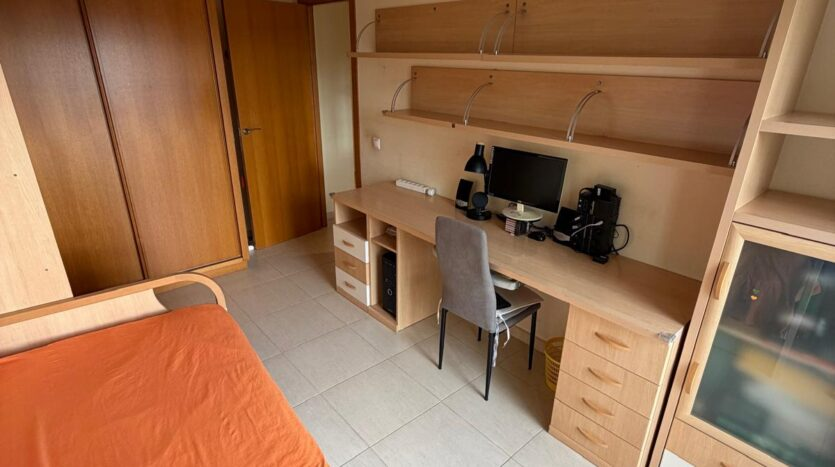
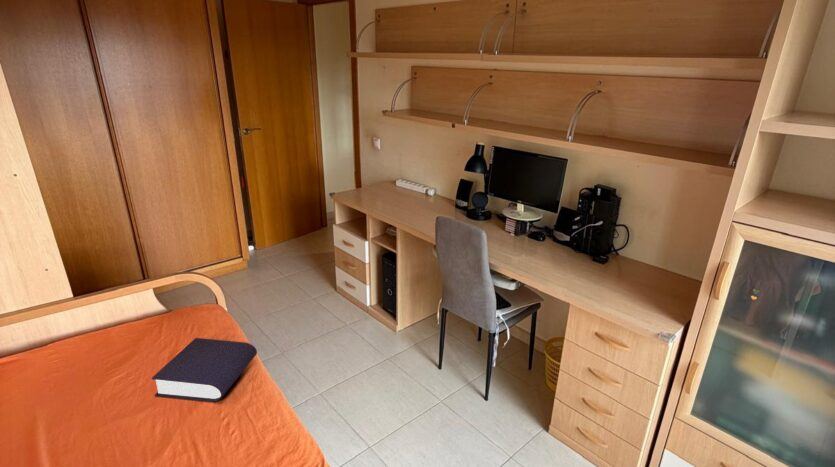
+ book [151,337,258,403]
